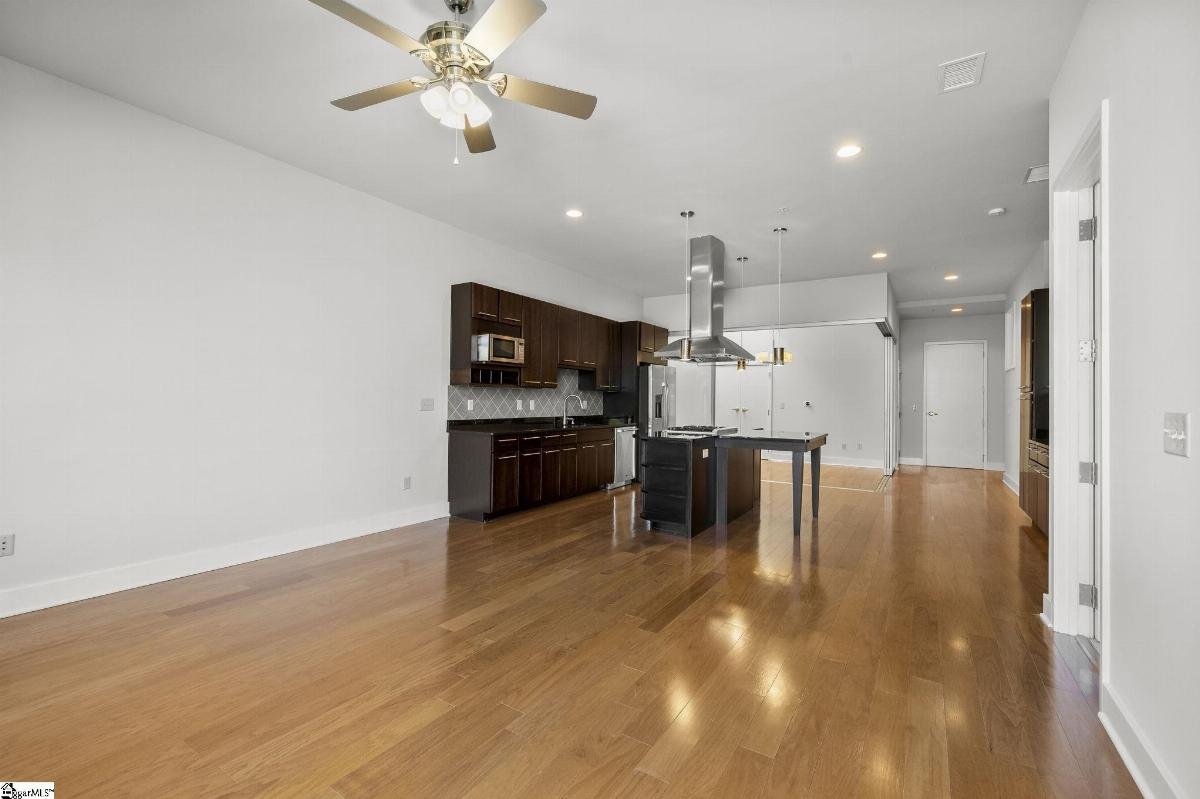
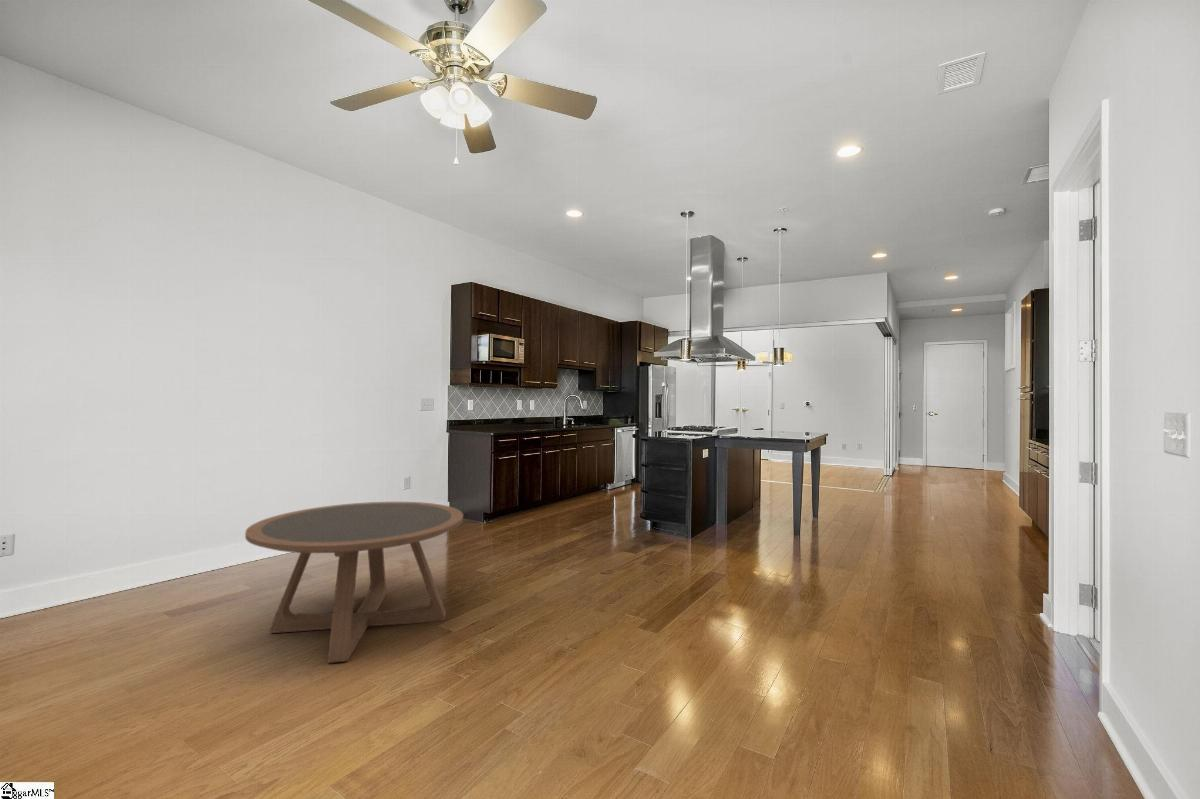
+ coffee table [244,501,464,664]
